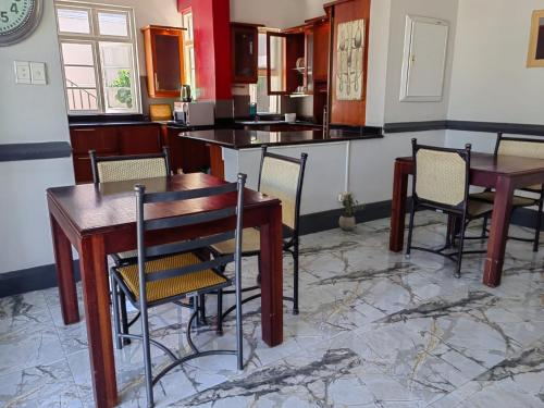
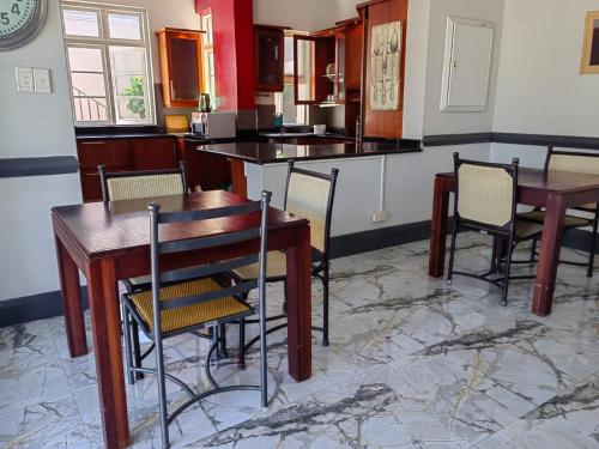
- potted plant [338,191,367,232]
